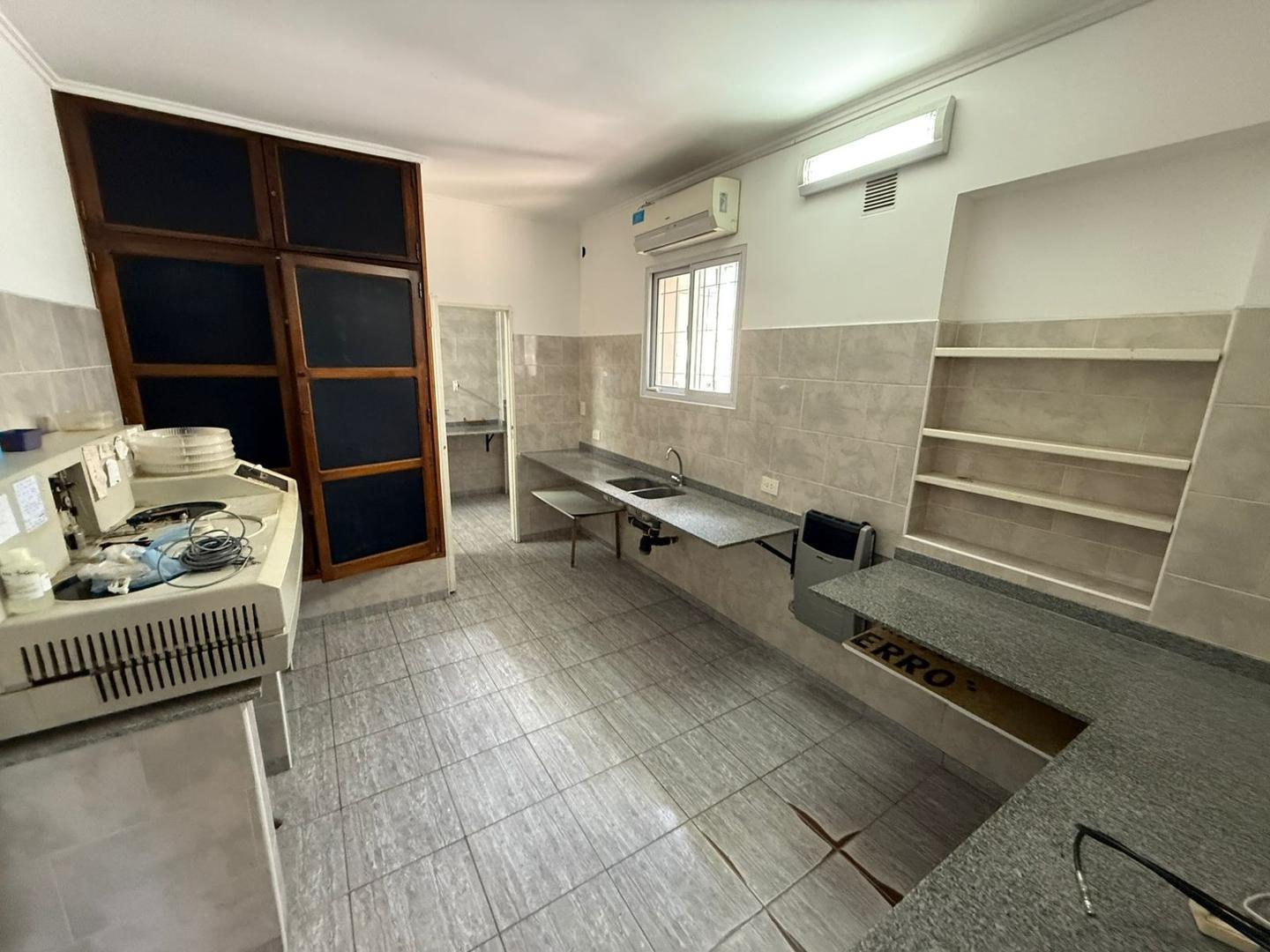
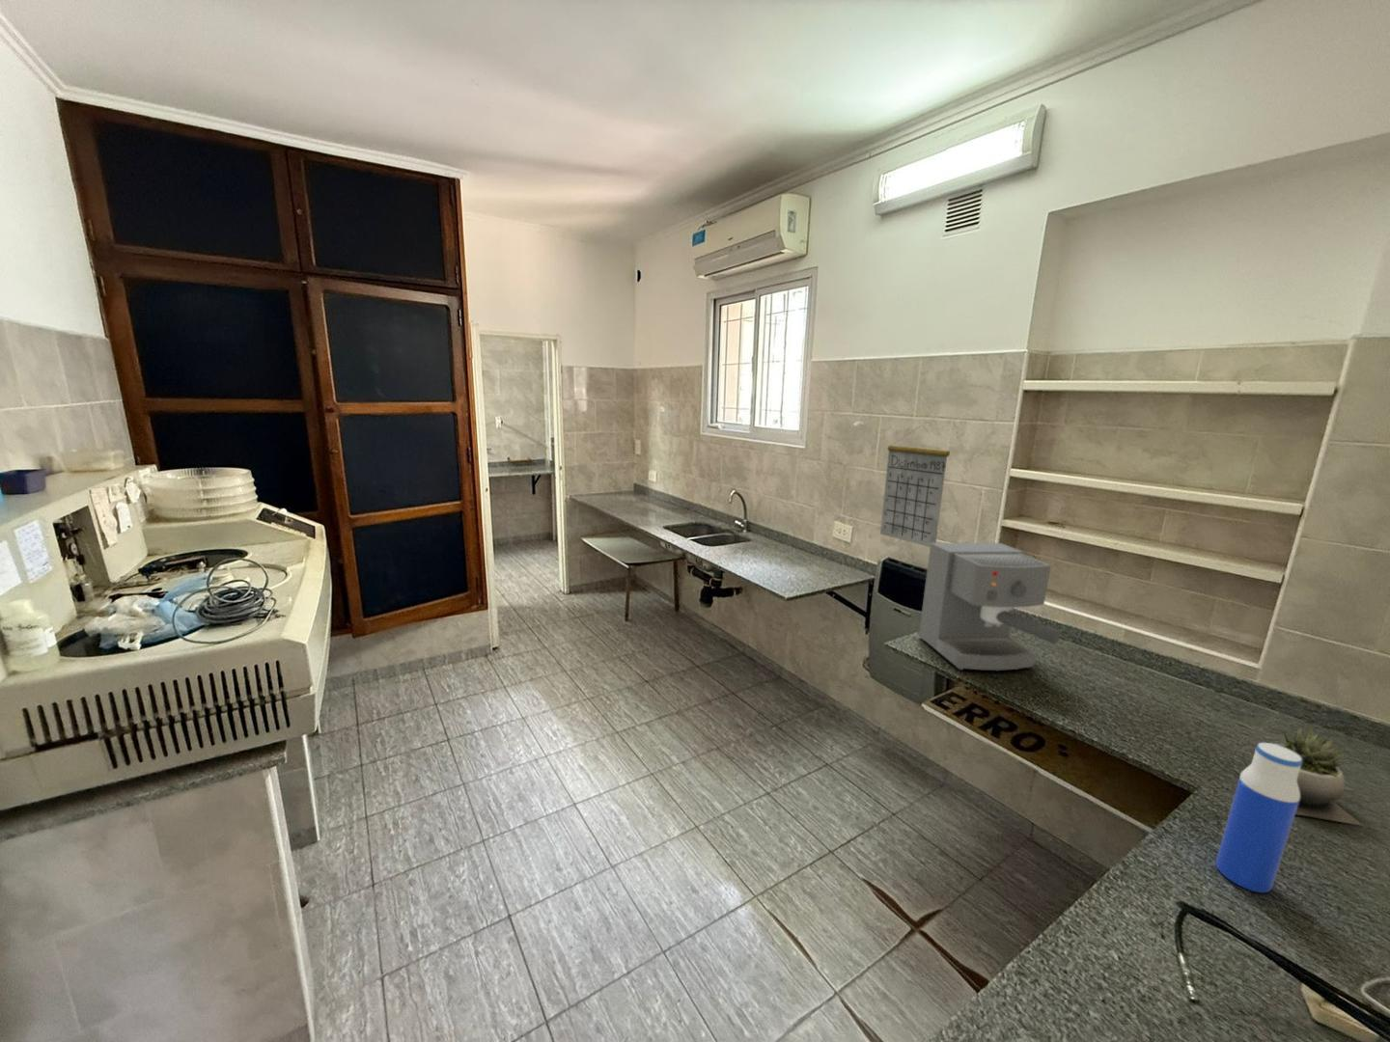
+ succulent plant [1231,728,1364,826]
+ calendar [879,425,951,548]
+ coffee maker [918,542,1062,672]
+ water bottle [1215,741,1302,893]
